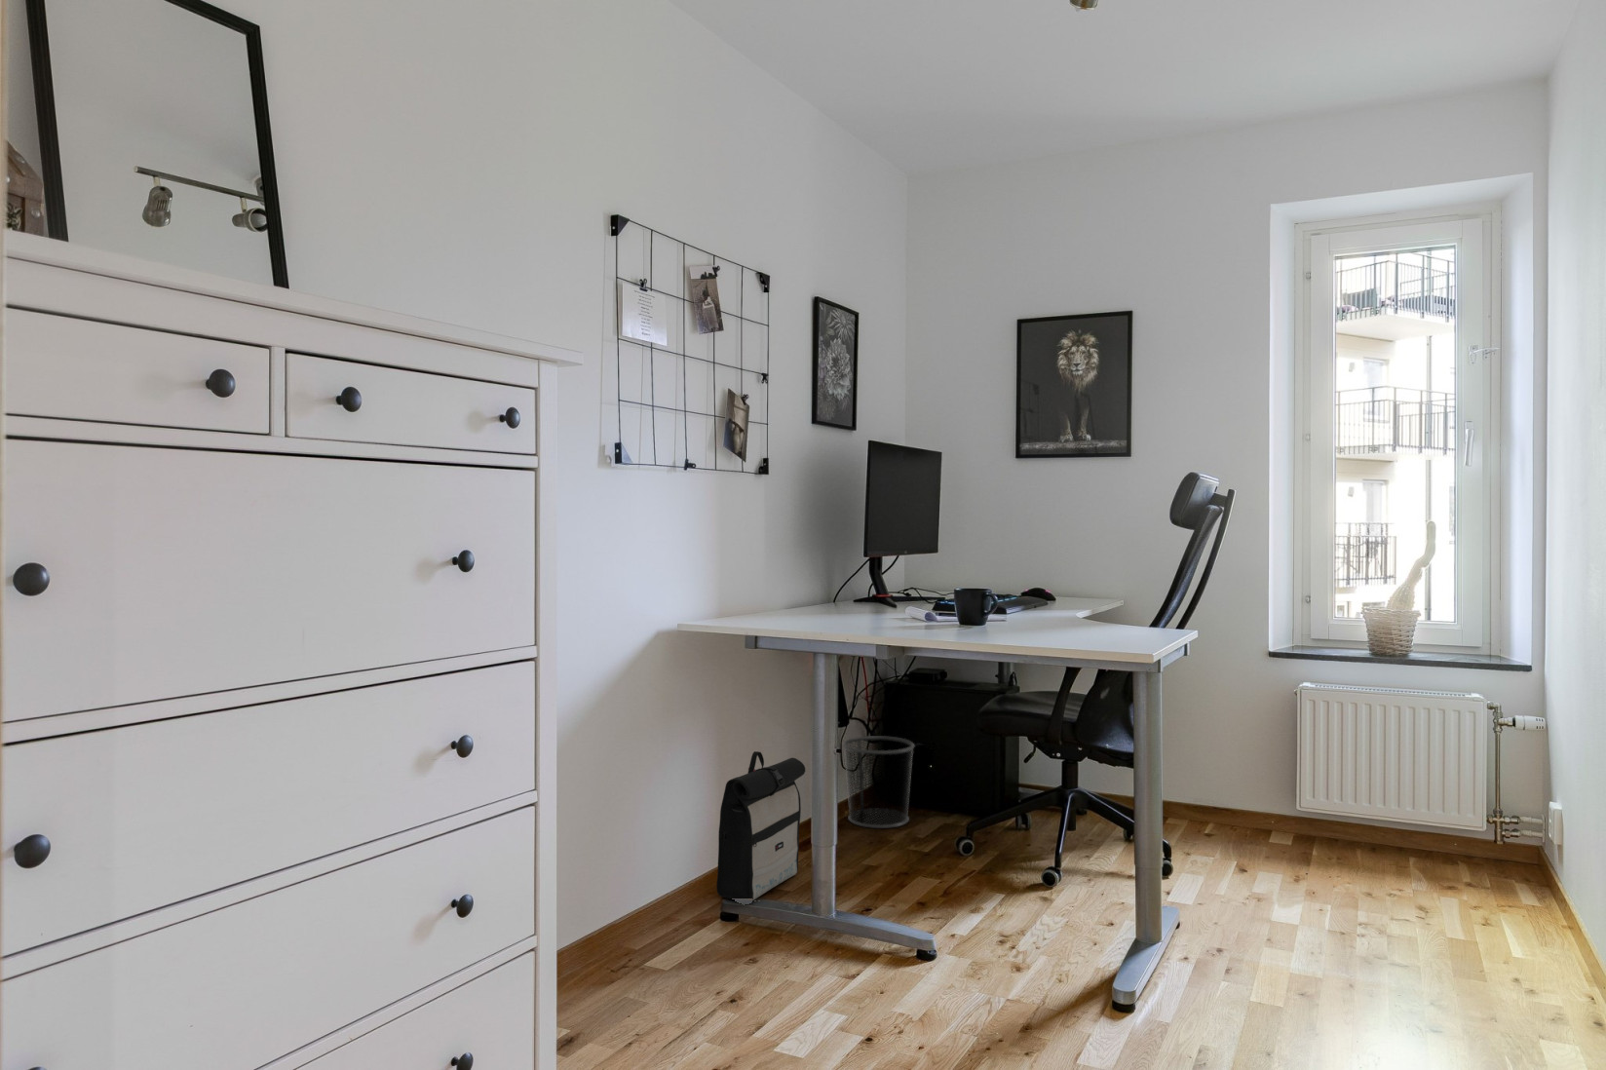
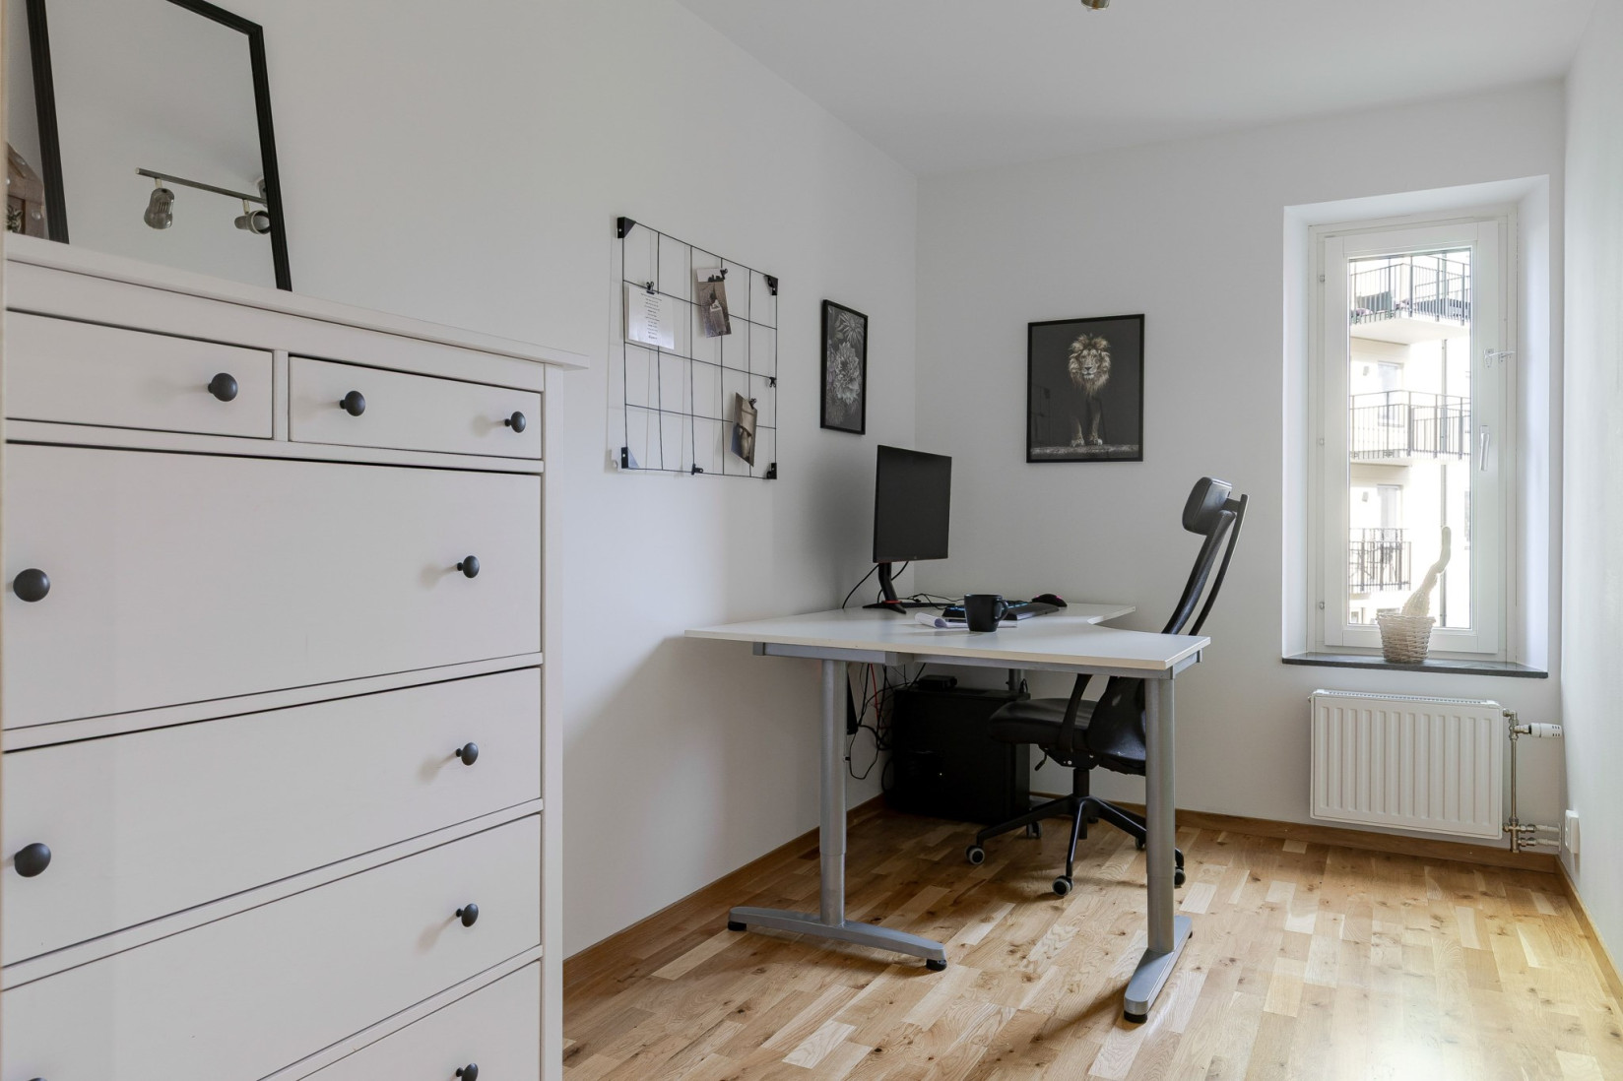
- waste bin [842,734,916,829]
- backpack [715,750,806,900]
